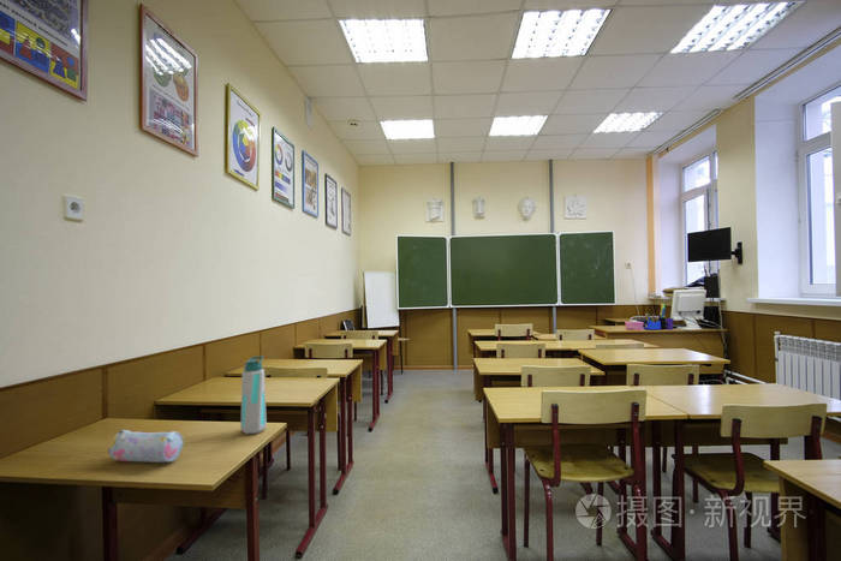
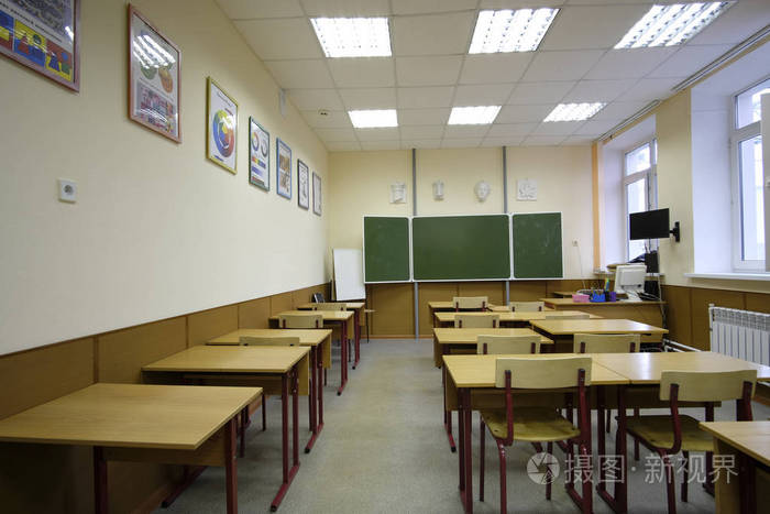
- pencil case [107,429,185,464]
- water bottle [239,356,268,435]
